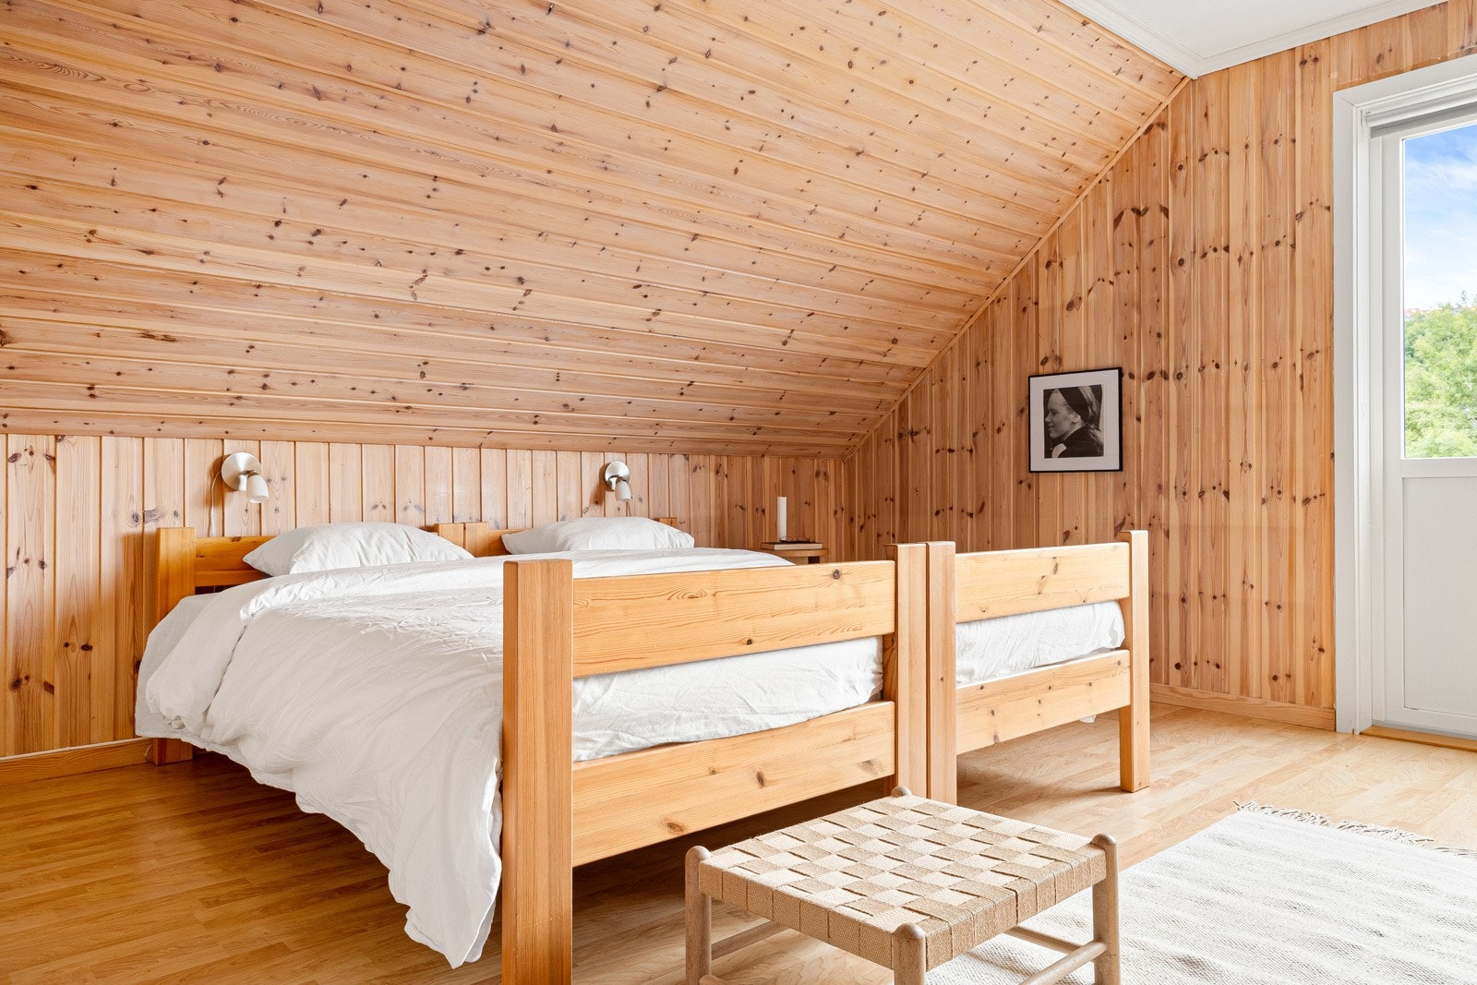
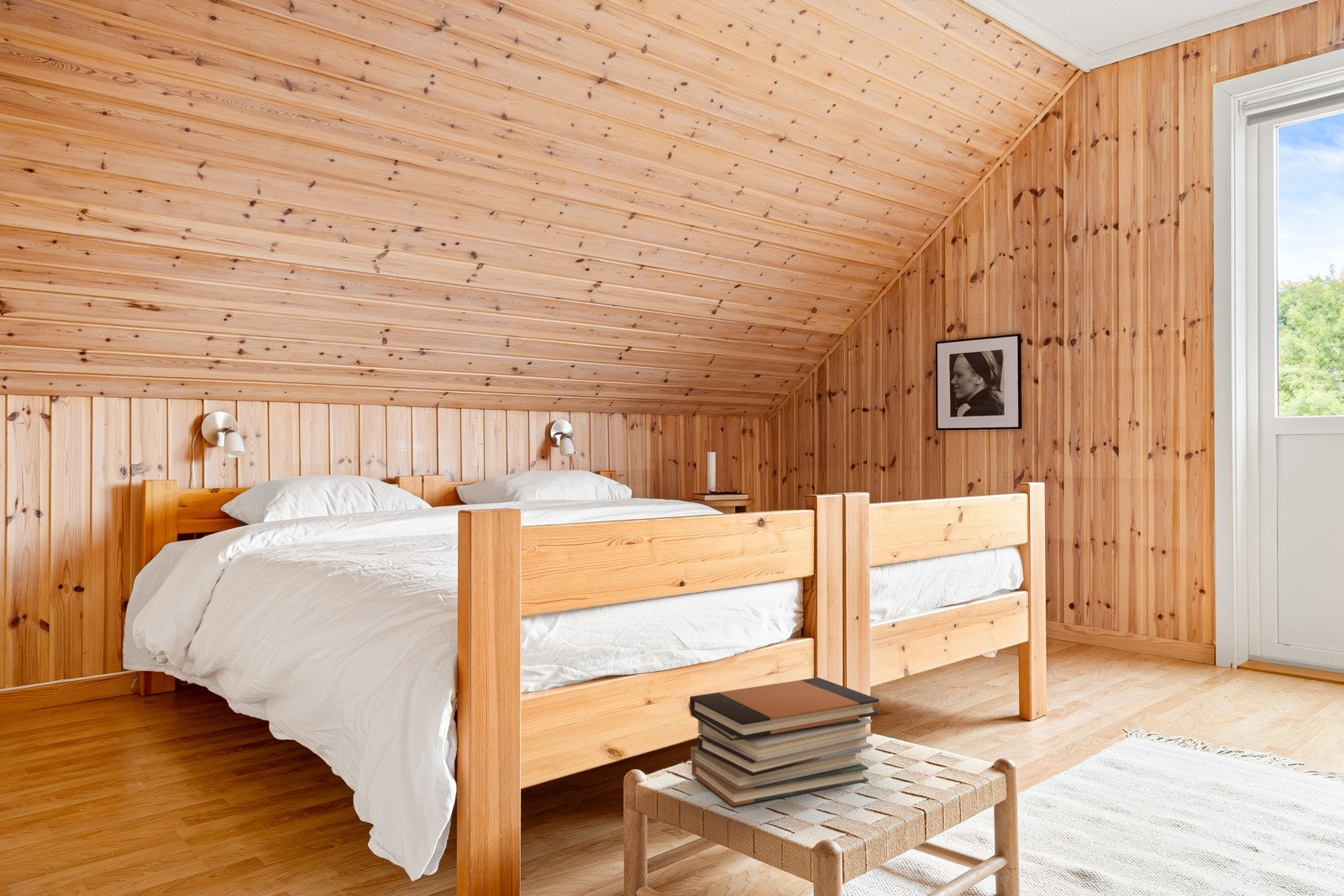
+ book stack [689,677,879,807]
